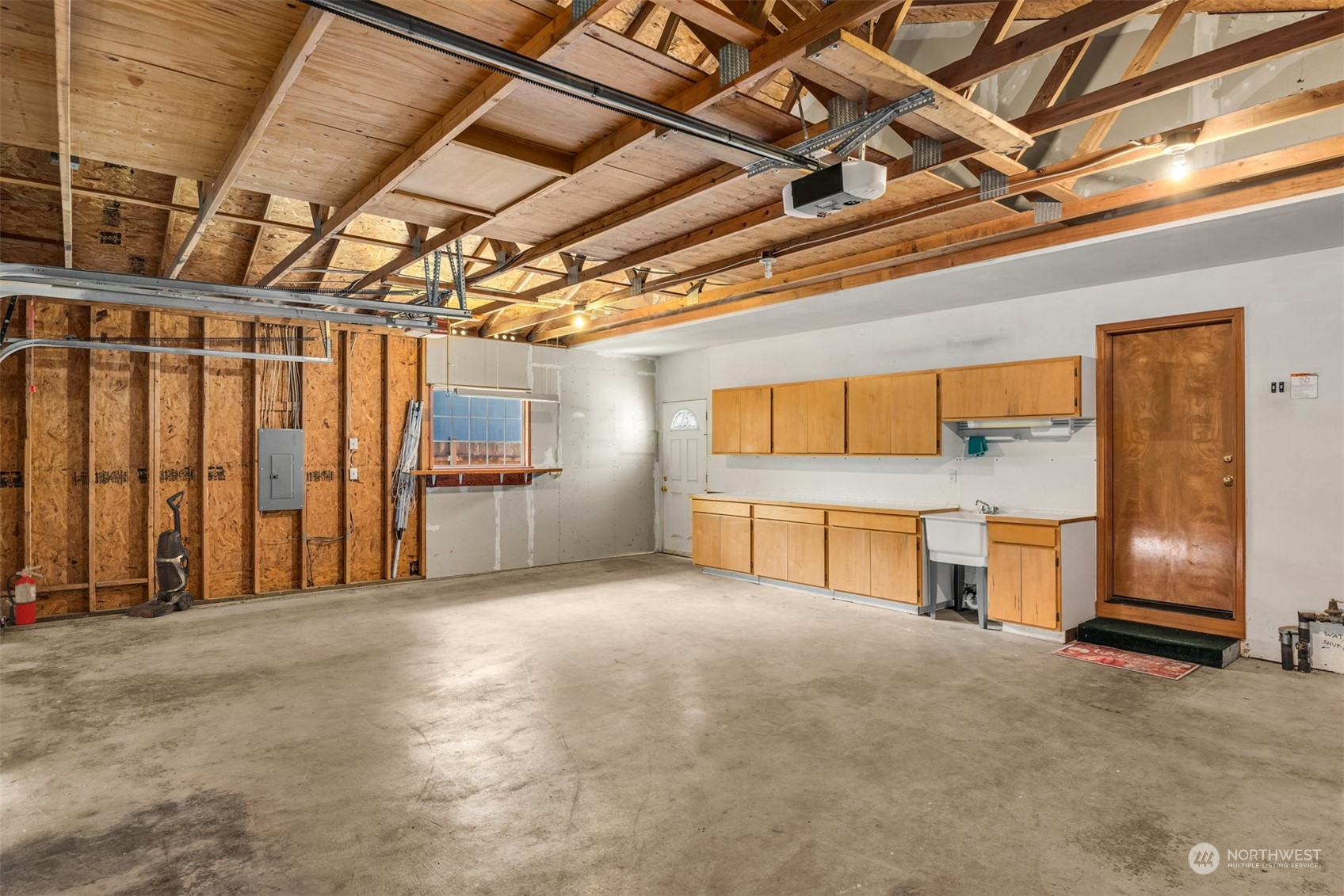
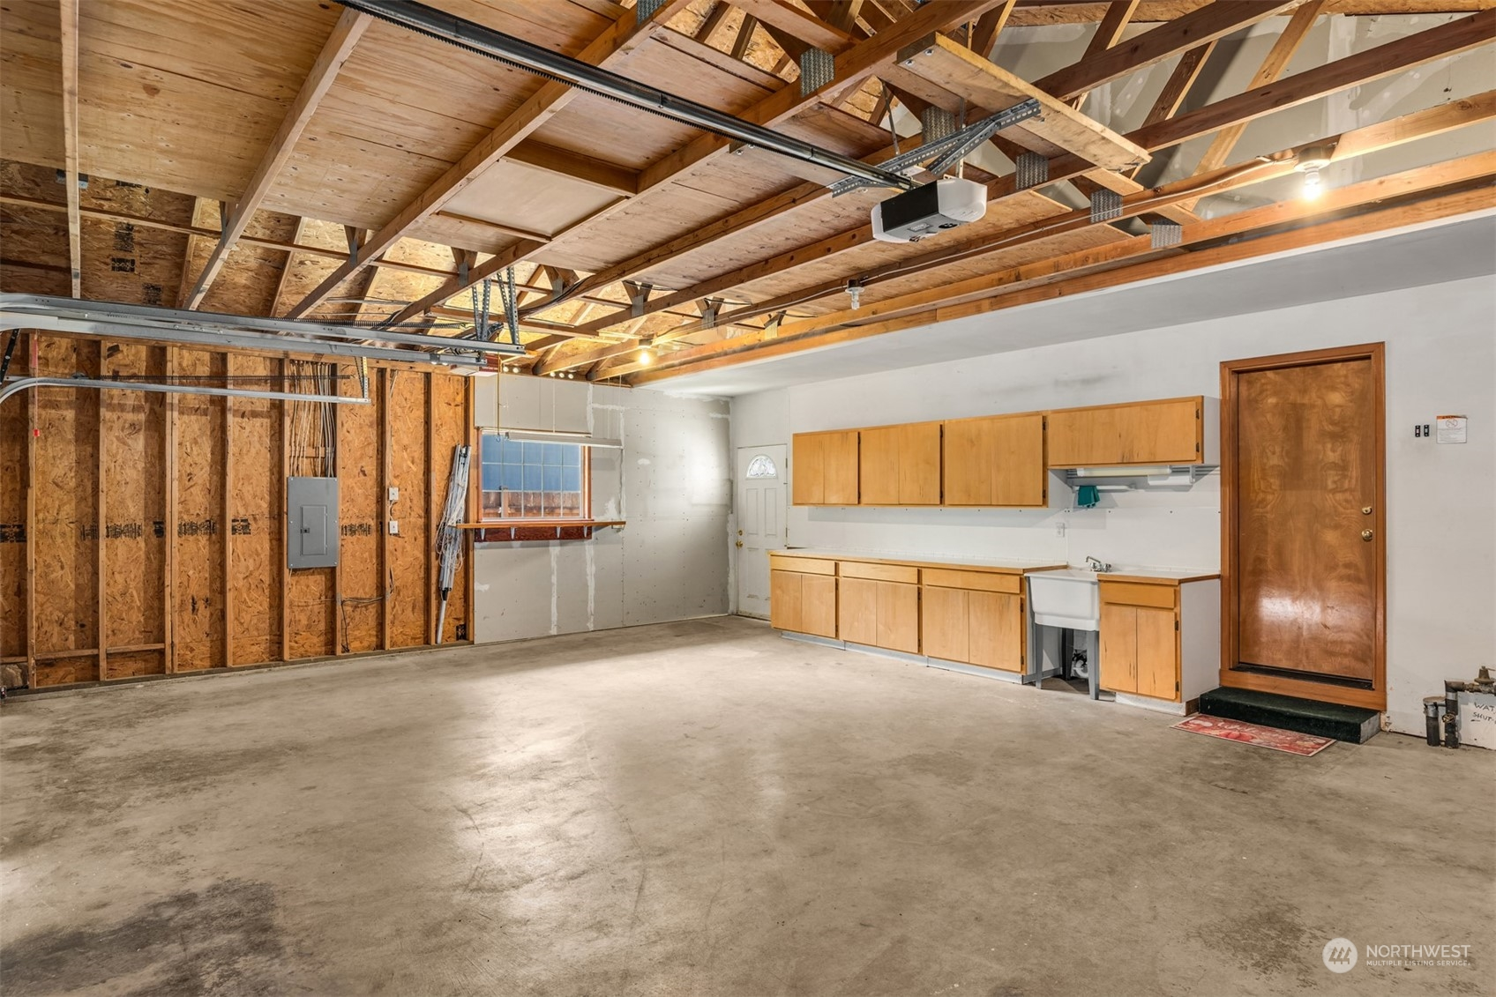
- vacuum cleaner [124,490,195,618]
- fire extinguisher [6,565,44,626]
